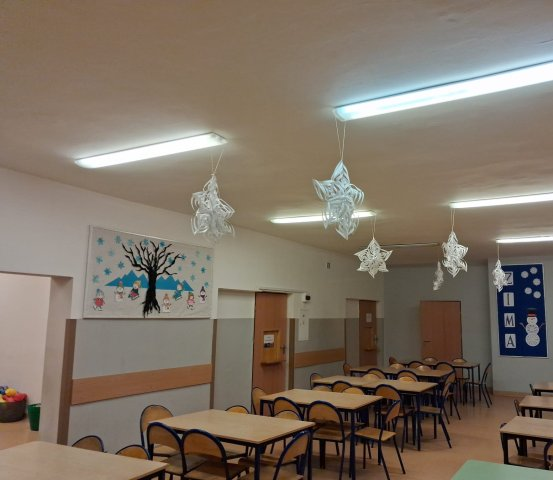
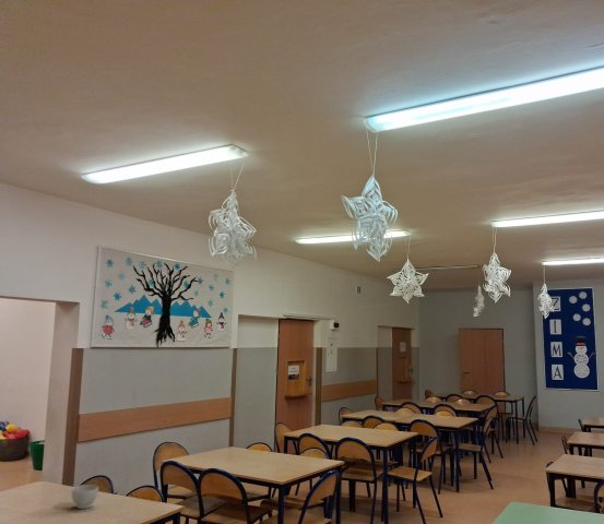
+ bowl [70,484,99,510]
